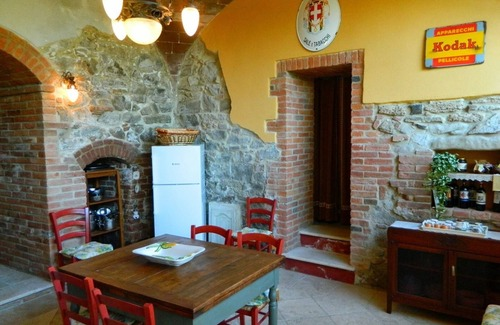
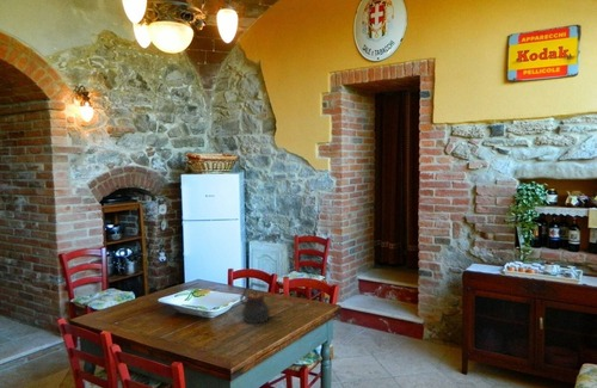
+ teapot [239,281,271,325]
